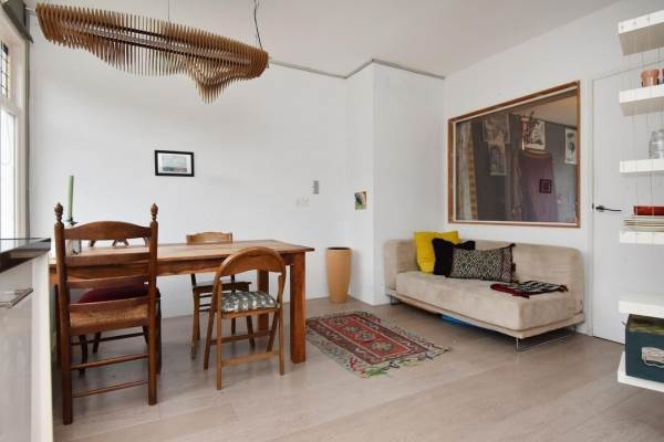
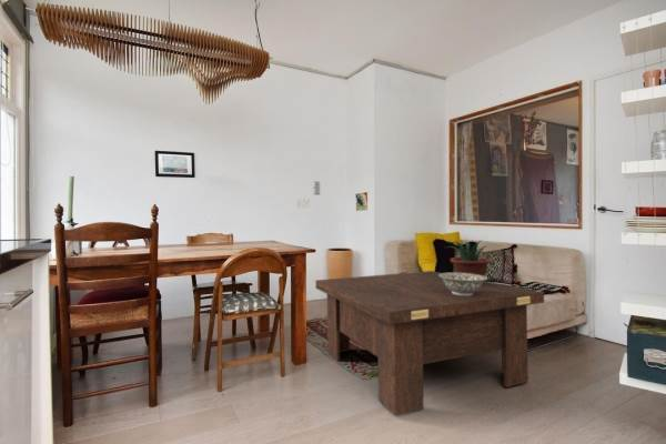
+ coffee table [314,270,545,417]
+ potted plant [443,240,492,285]
+ decorative bowl [438,272,488,295]
